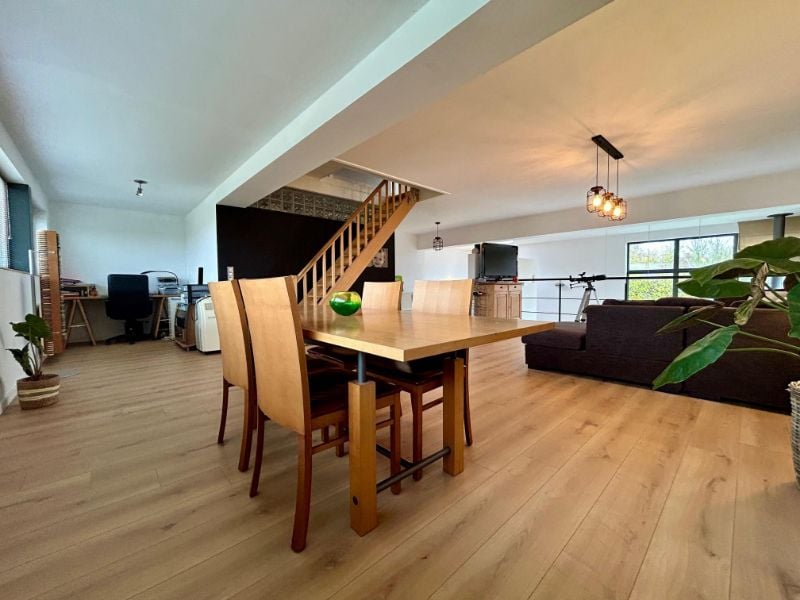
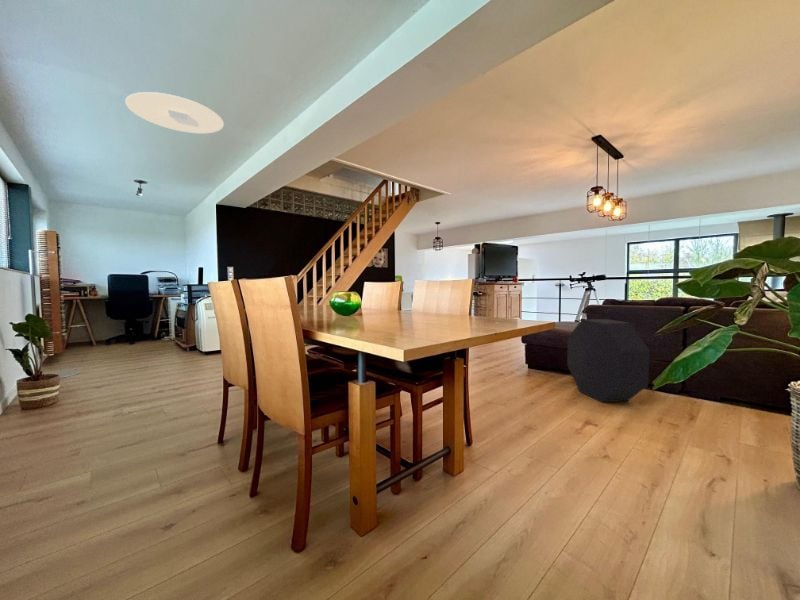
+ ceiling light [124,91,225,135]
+ ottoman [566,318,651,403]
